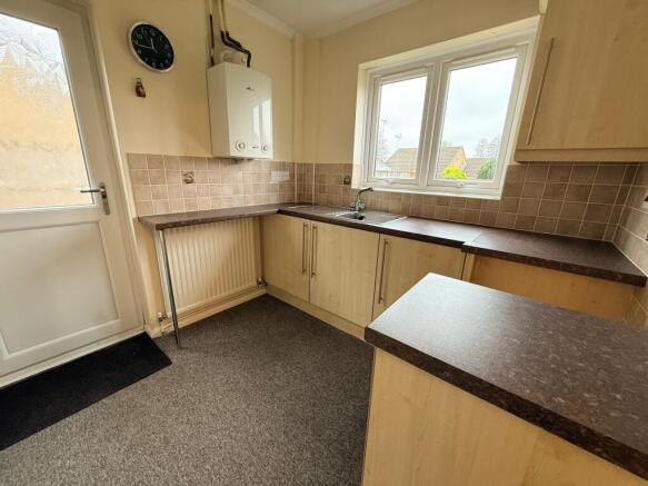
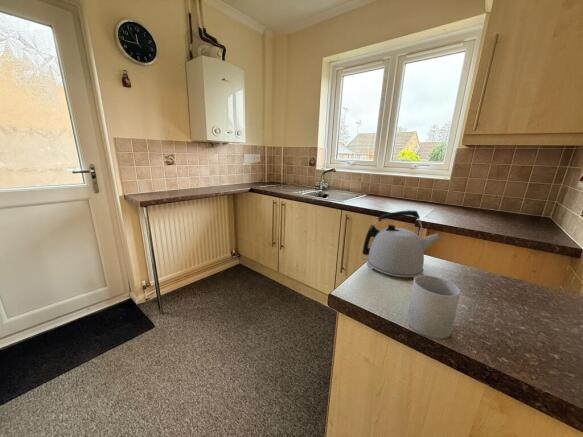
+ mug [406,274,461,340]
+ kettle [361,209,443,280]
